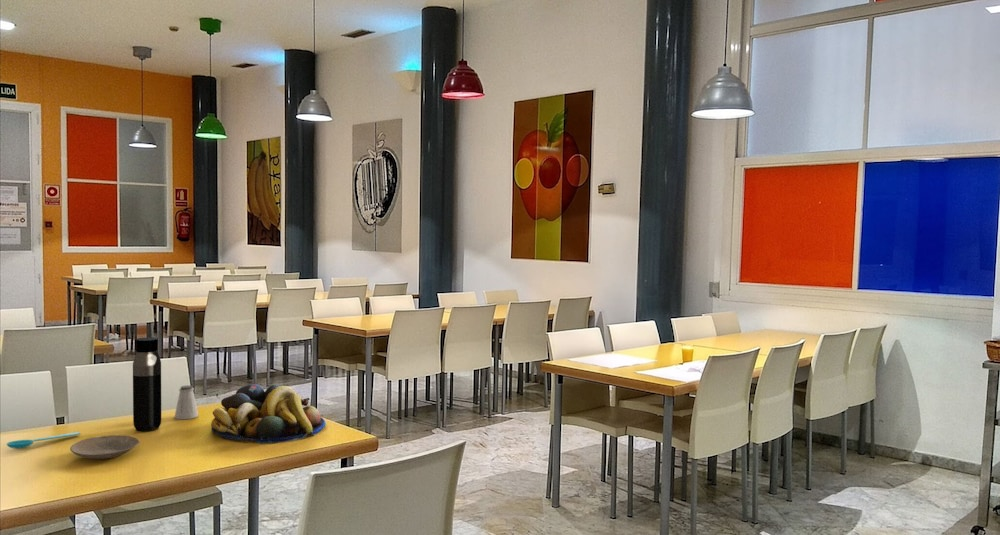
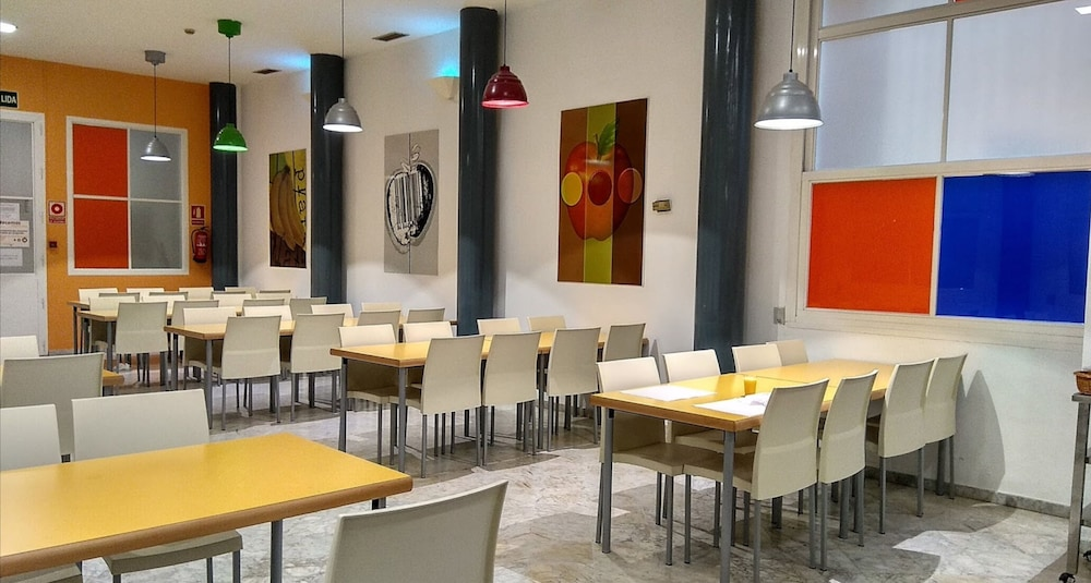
- saltshaker [173,384,199,420]
- spoon [6,431,81,450]
- plate [69,434,140,460]
- fruit bowl [210,383,327,445]
- water bottle [132,336,162,432]
